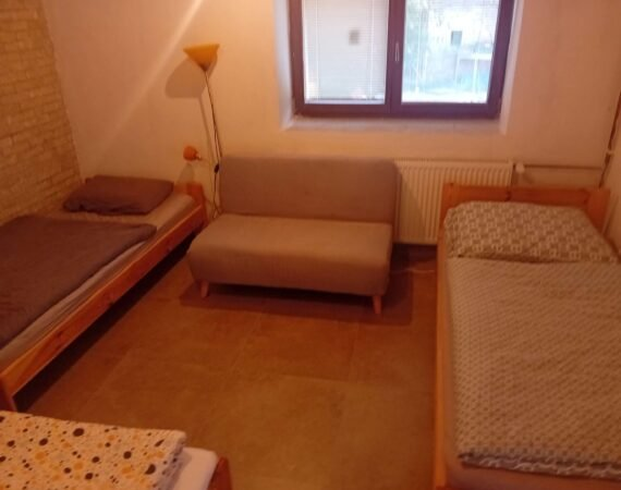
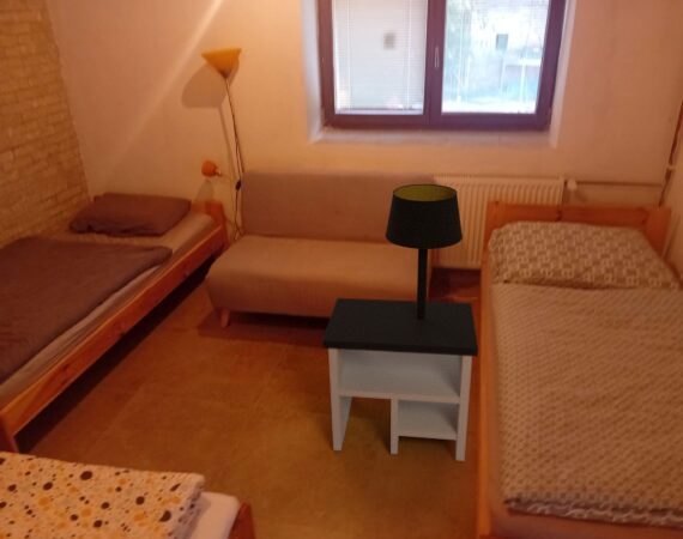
+ table lamp [385,183,464,321]
+ side table [321,297,479,462]
